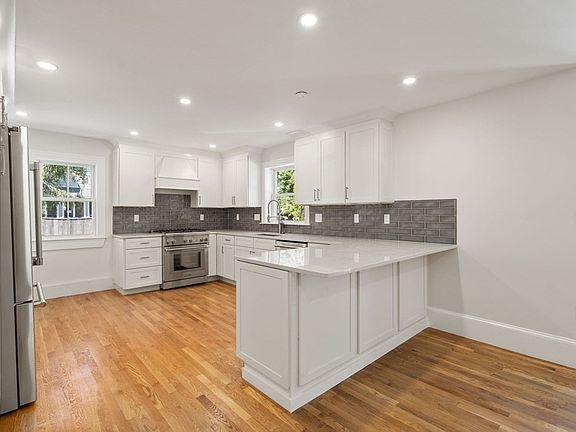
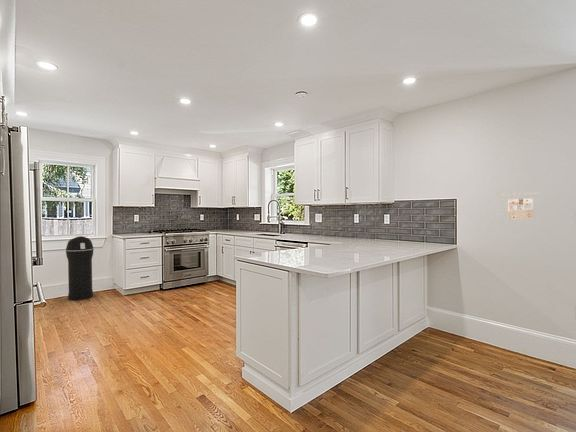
+ calendar [499,191,542,220]
+ trash can [65,235,94,302]
